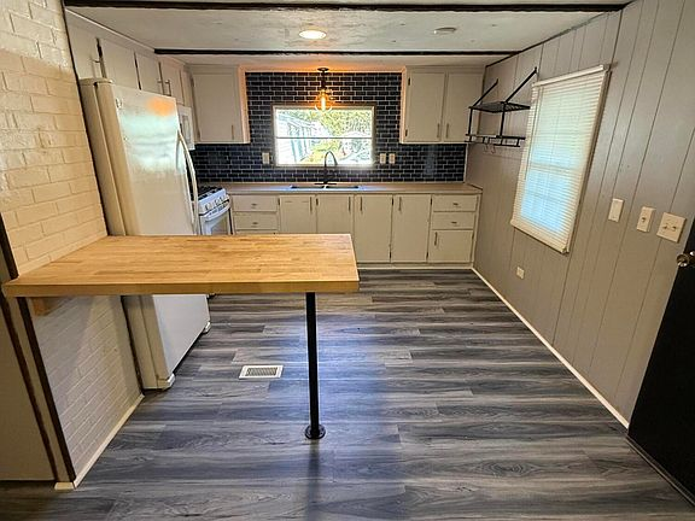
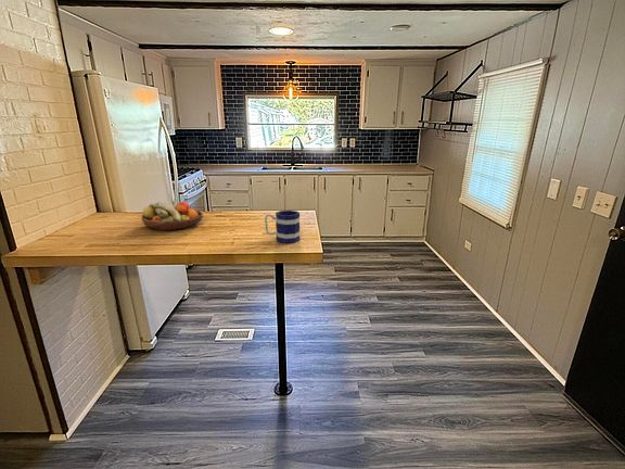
+ mug [264,210,301,244]
+ fruit bowl [140,200,204,231]
